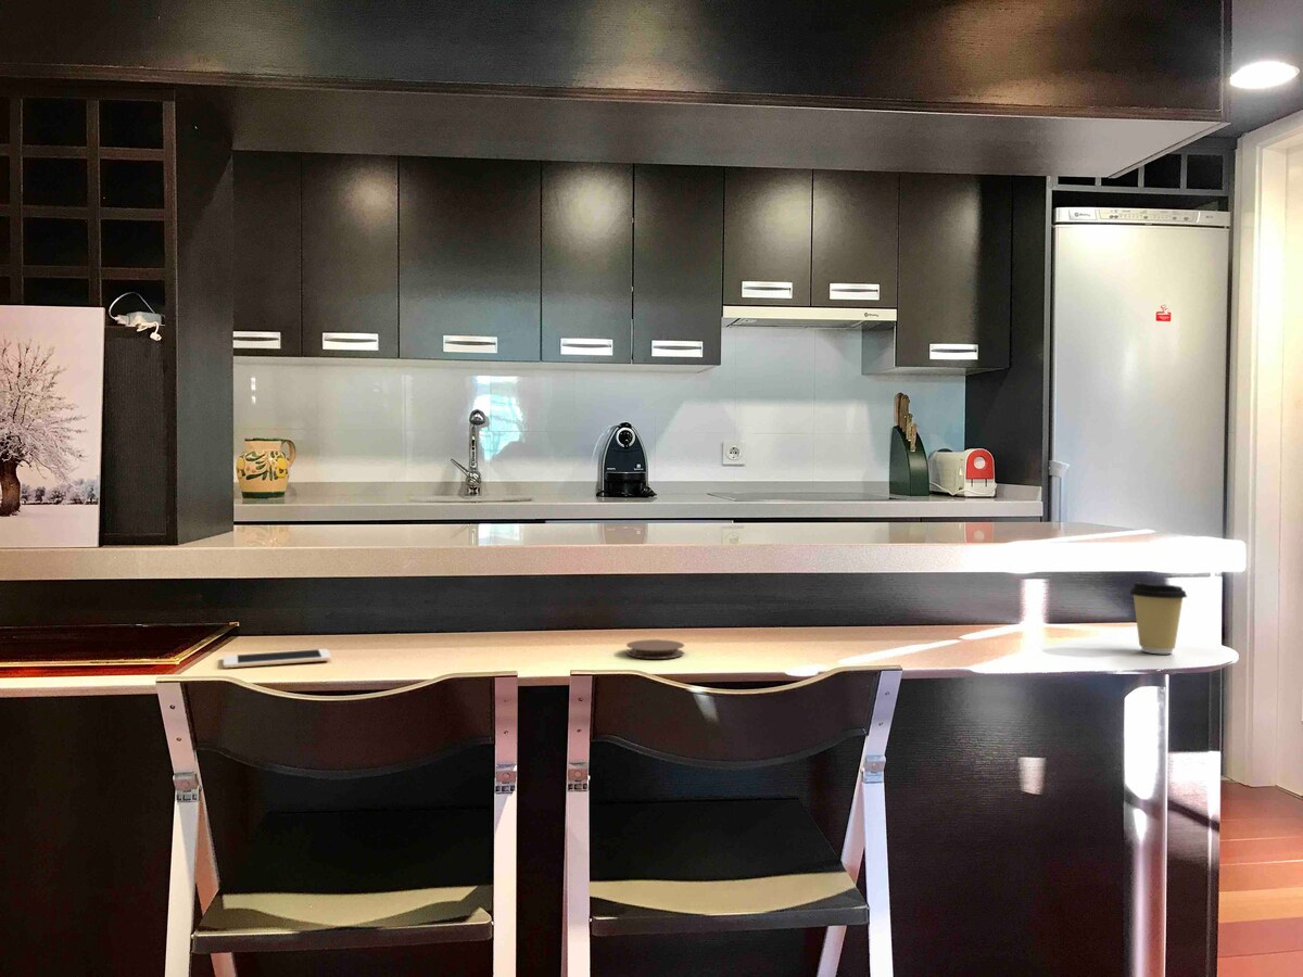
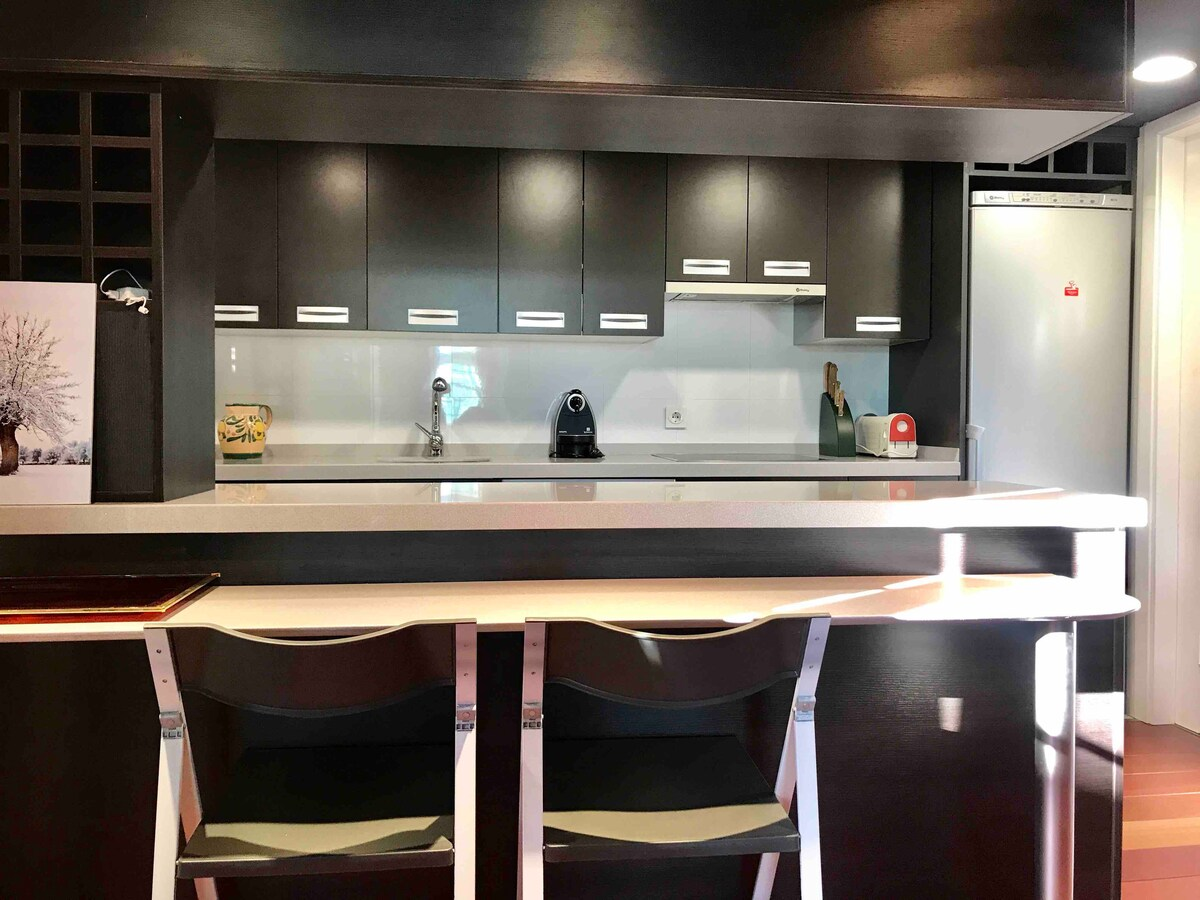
- cell phone [223,648,332,669]
- coaster [625,638,685,660]
- coffee cup [1128,581,1188,655]
